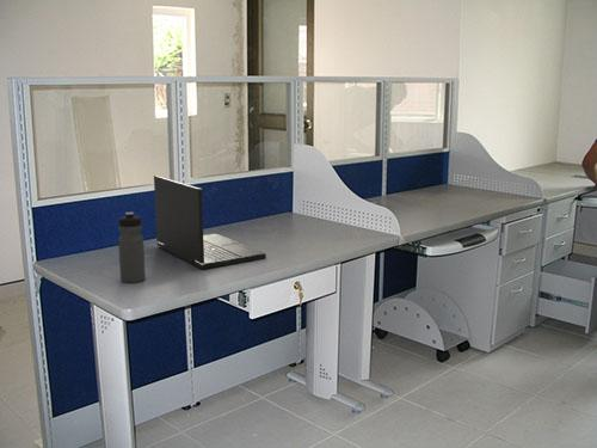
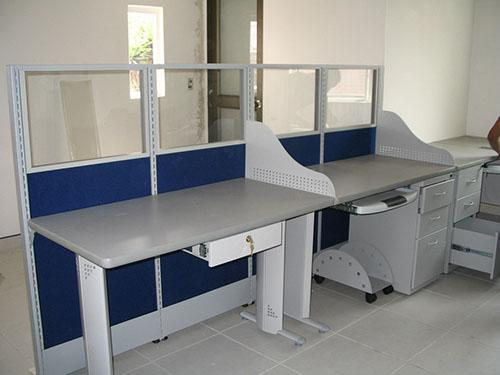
- laptop [153,174,267,270]
- water bottle [117,211,147,284]
